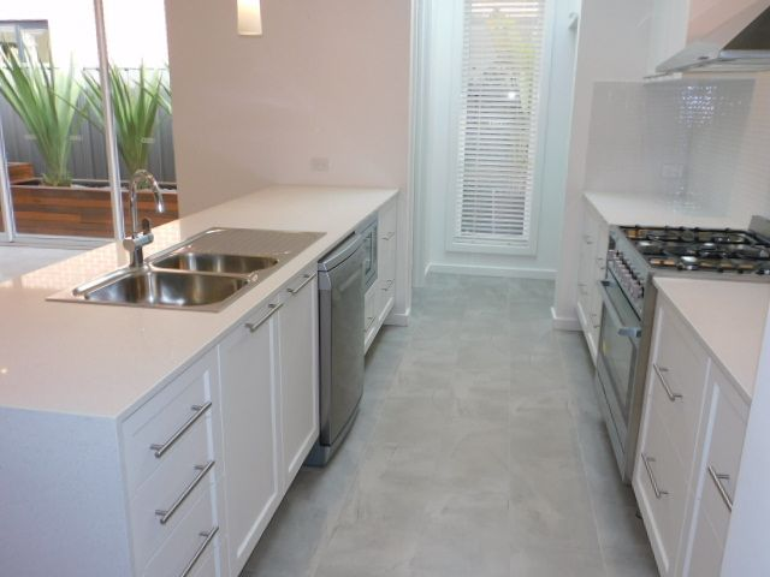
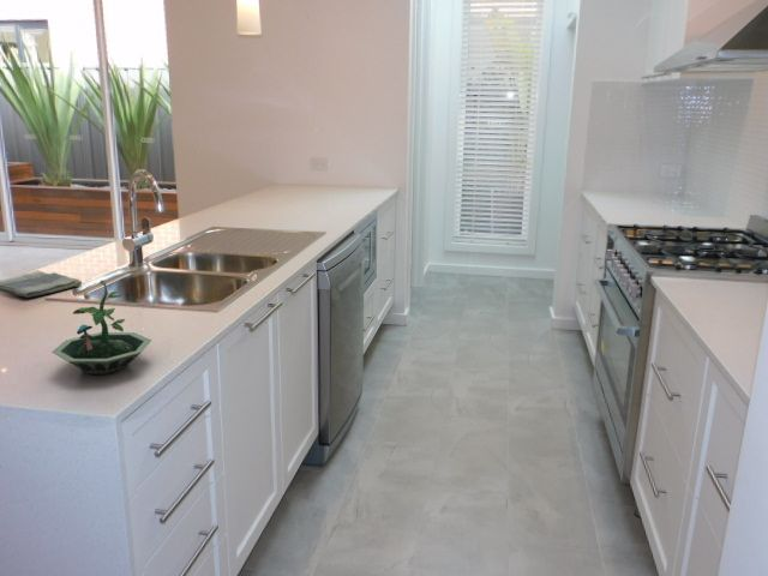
+ terrarium [50,280,152,376]
+ dish towel [0,269,83,299]
